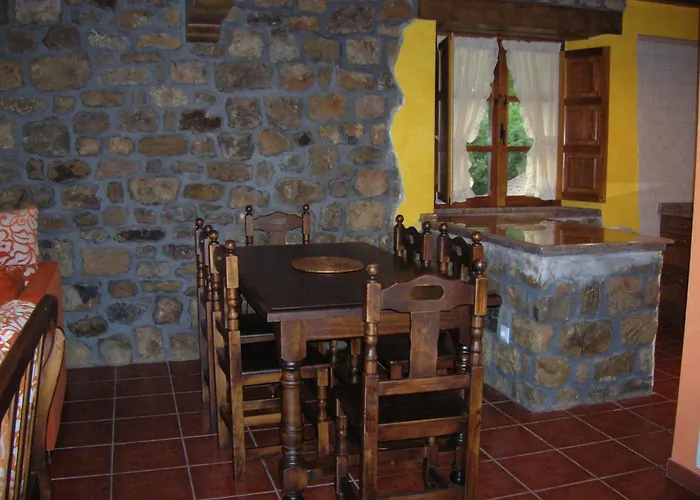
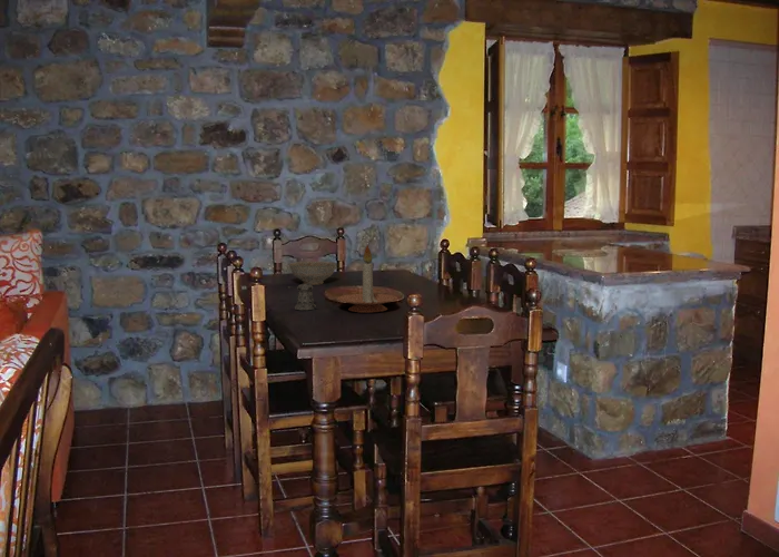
+ decorative bowl [288,261,337,286]
+ pepper shaker [285,283,317,311]
+ candle holder [337,244,398,313]
